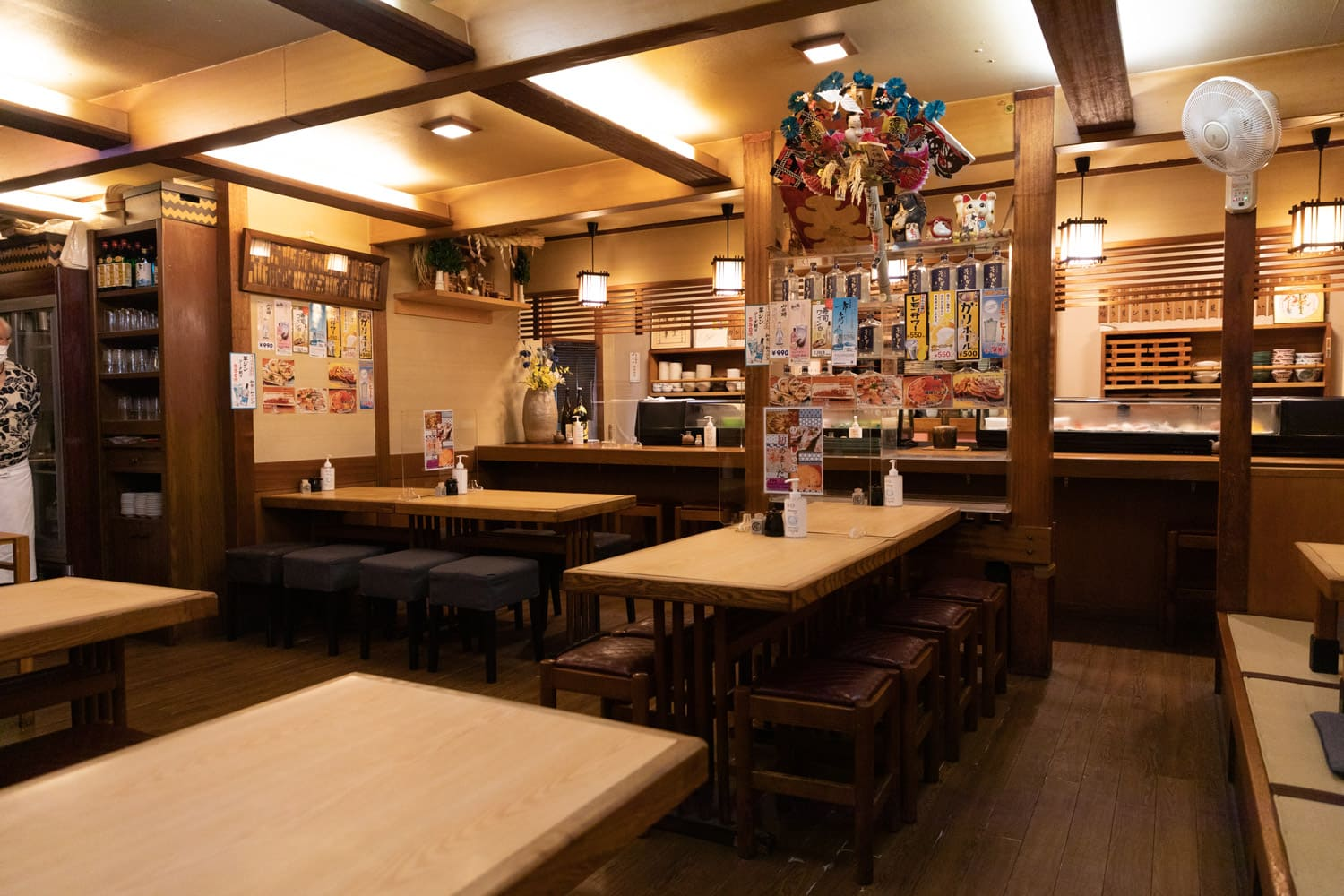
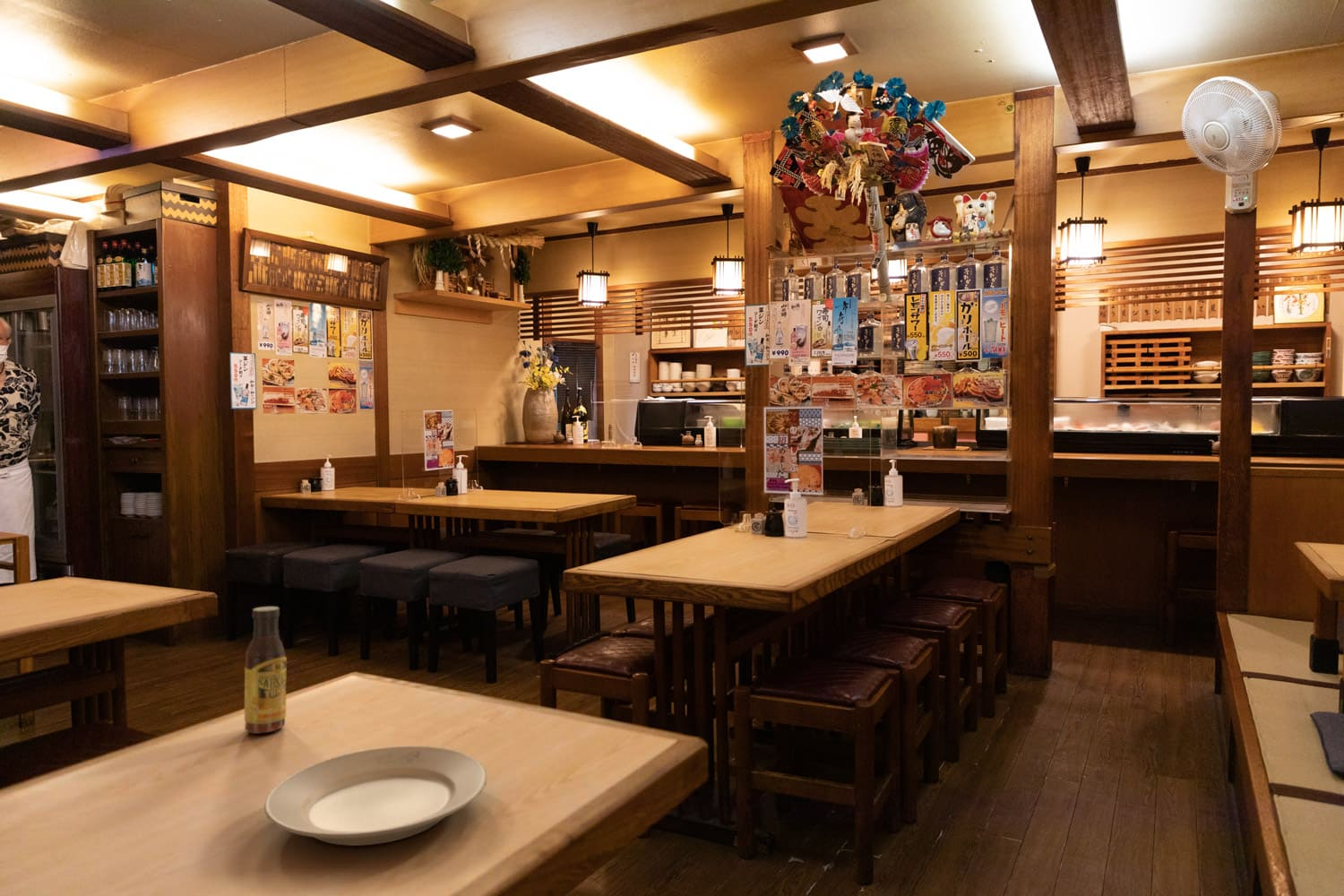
+ plate [263,745,487,847]
+ sauce bottle [244,606,288,735]
